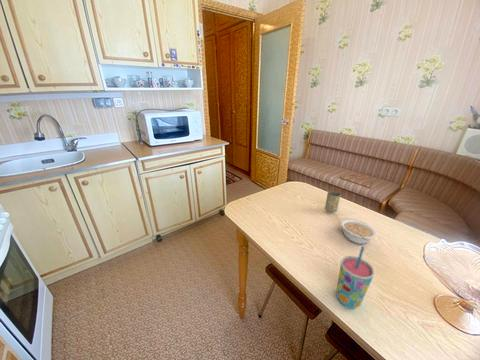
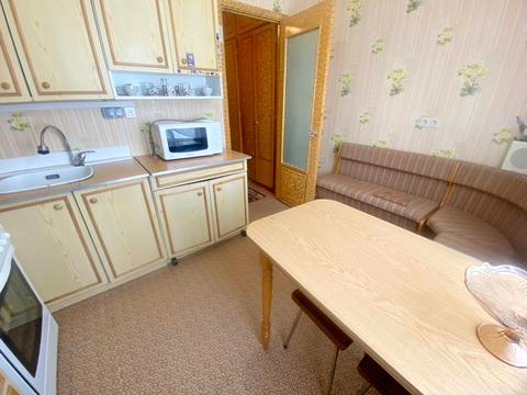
- bottle [324,190,342,213]
- cup [335,246,375,310]
- legume [340,218,378,245]
